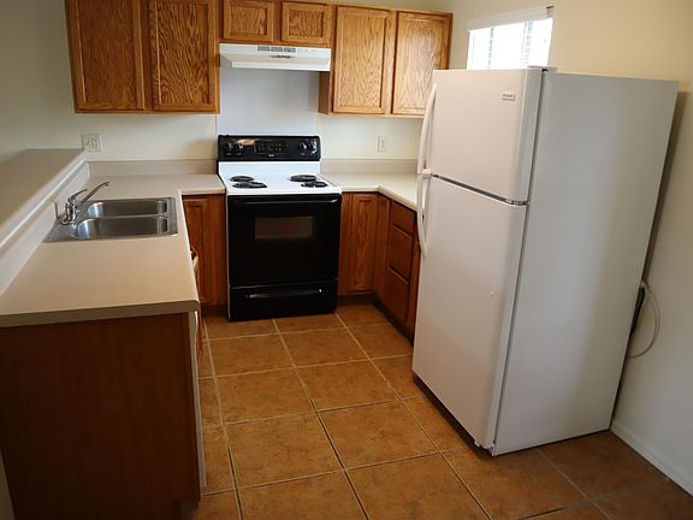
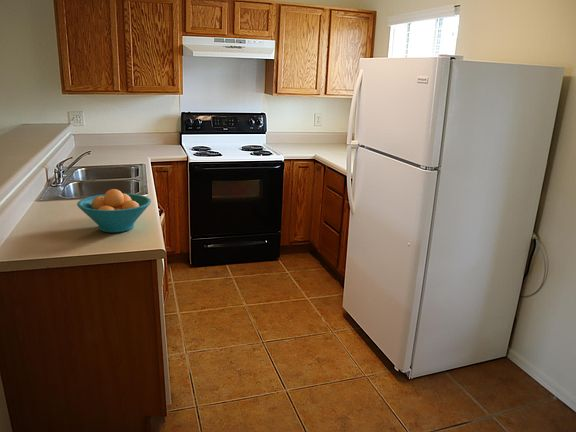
+ fruit bowl [76,188,152,233]
